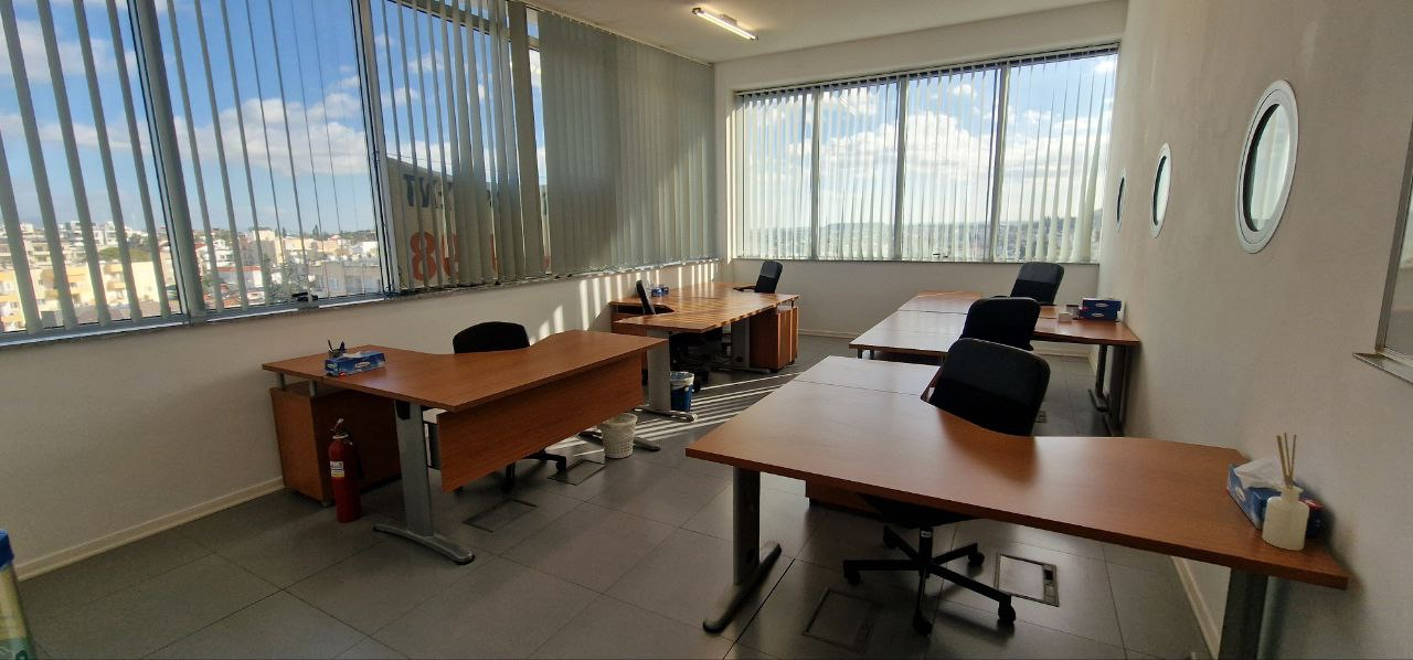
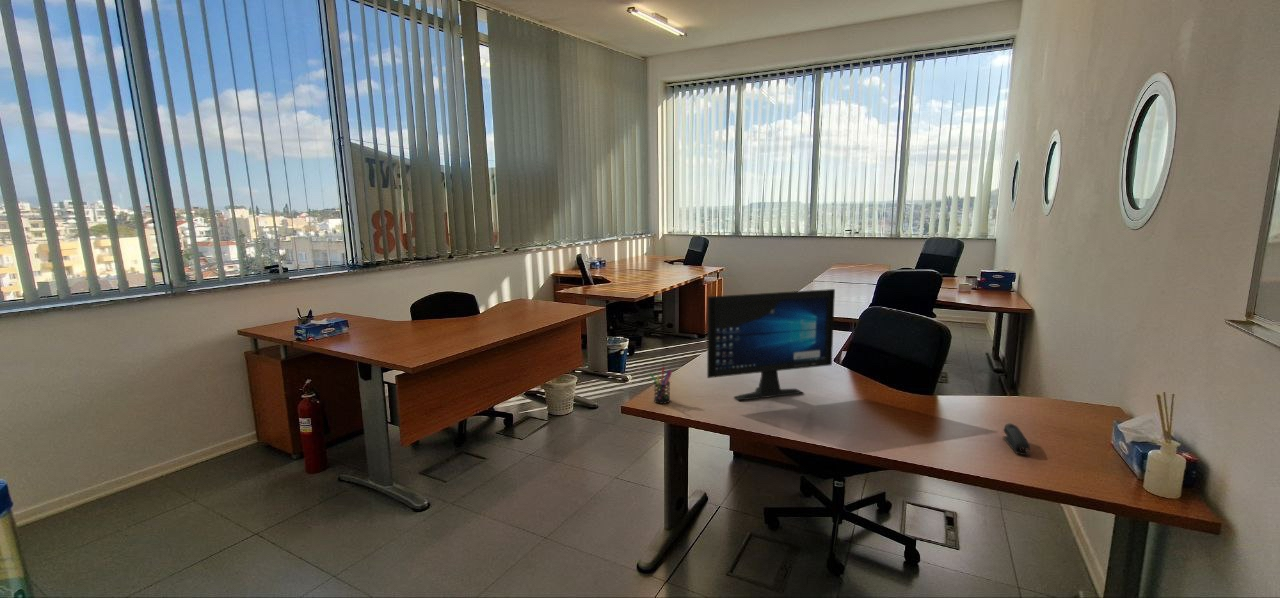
+ computer monitor [706,288,836,401]
+ stapler [1001,423,1031,456]
+ pen holder [649,365,673,405]
